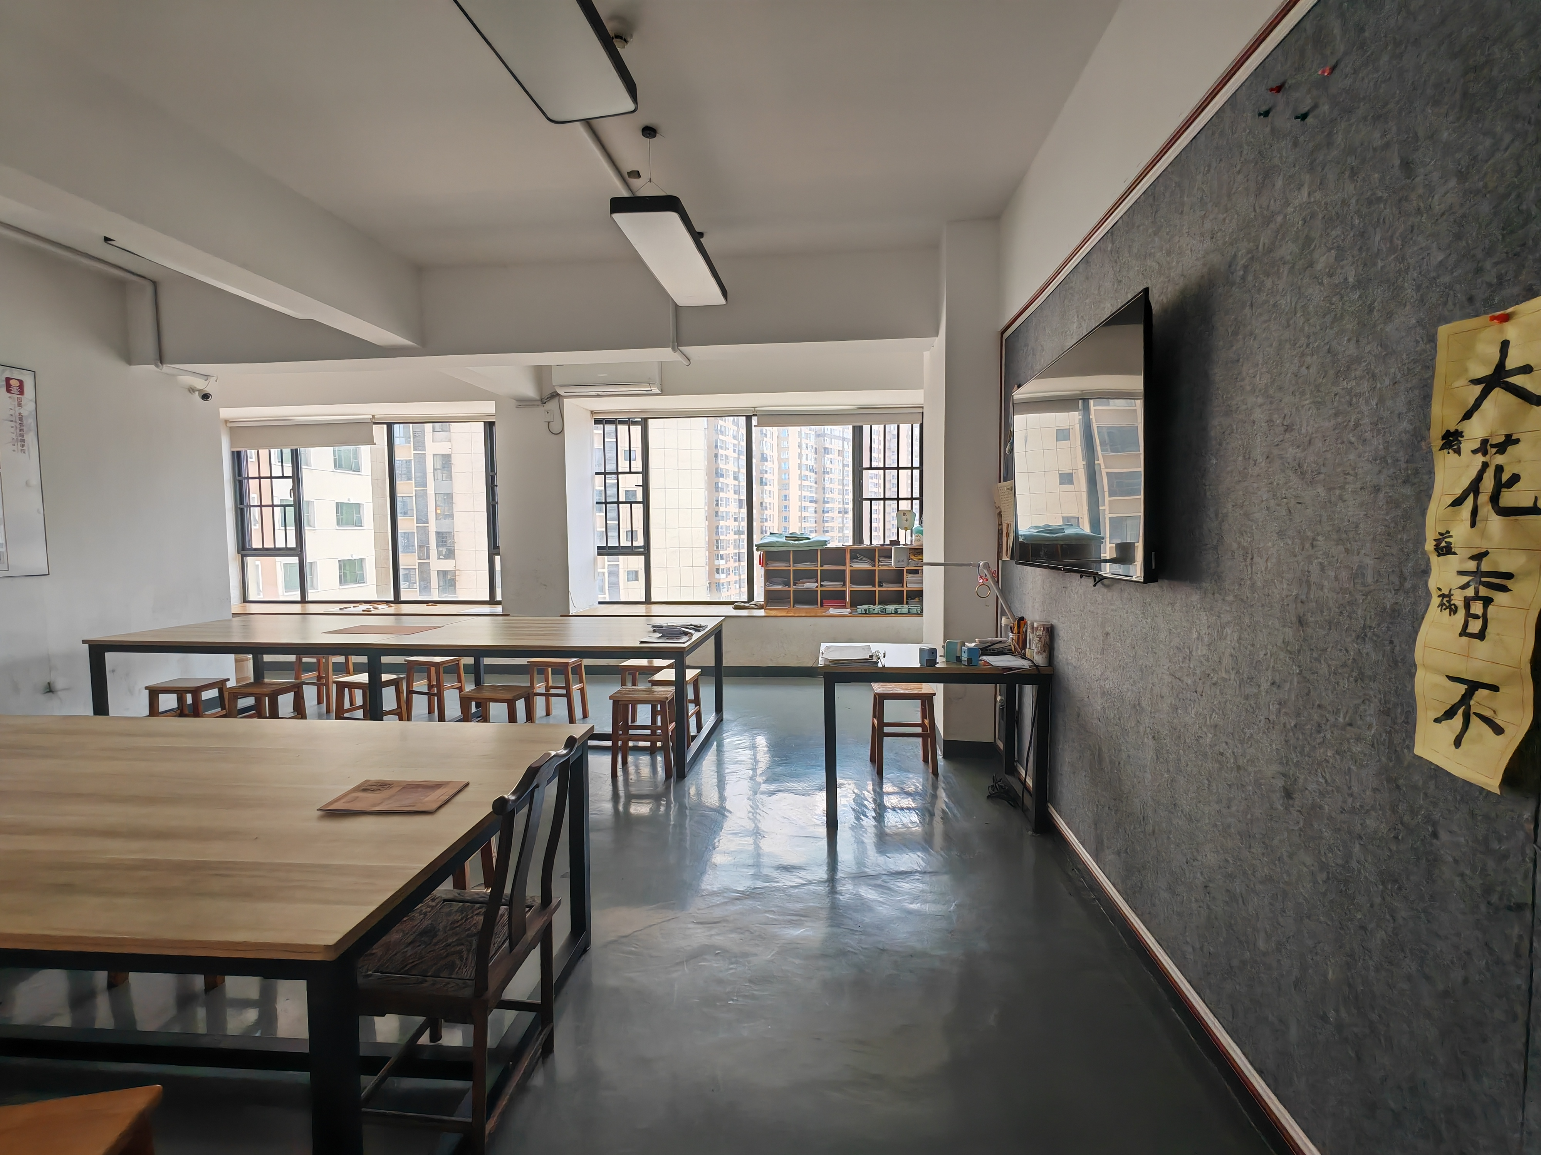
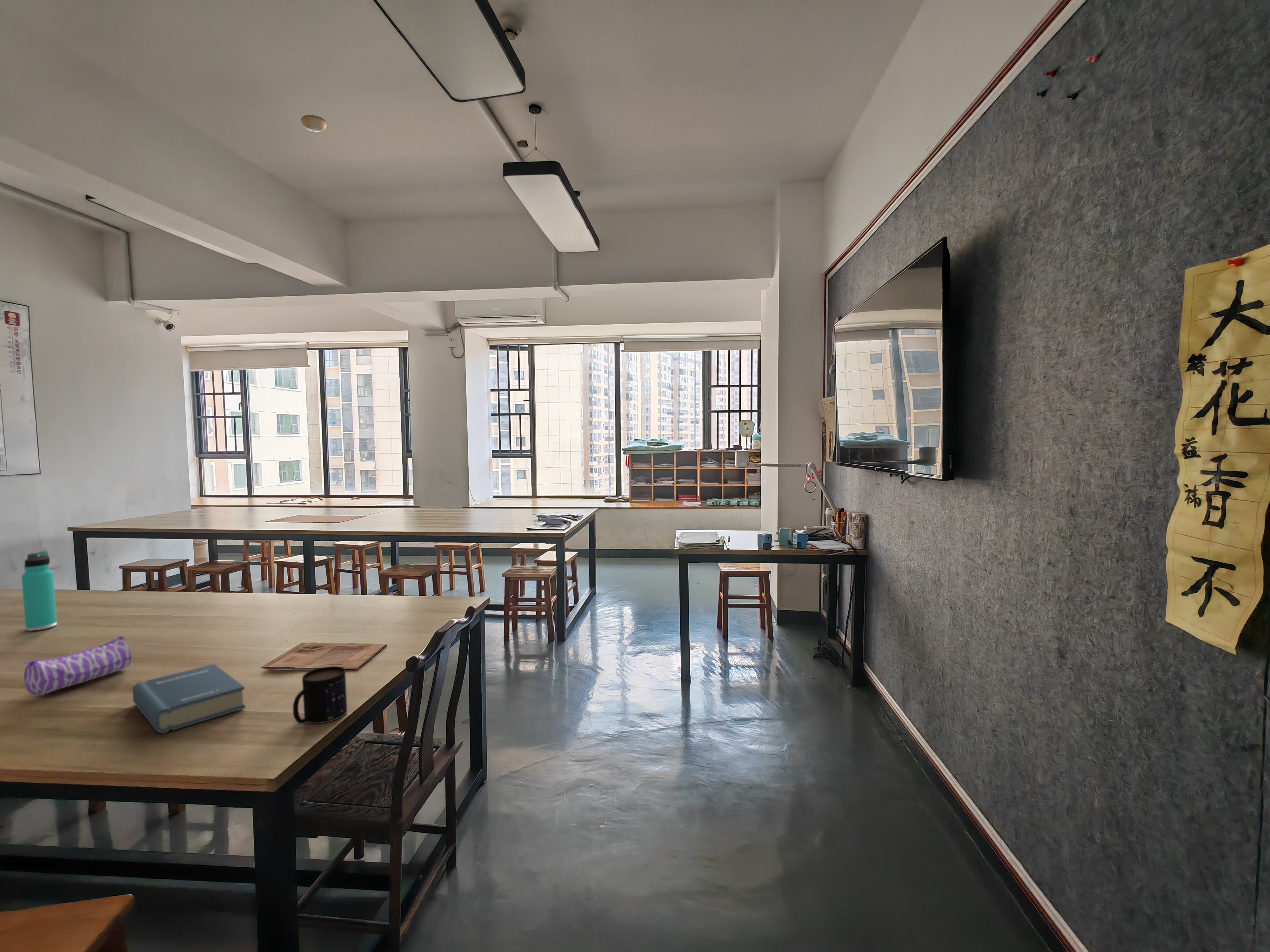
+ thermos bottle [21,551,57,631]
+ smoke detector [301,115,327,132]
+ pencil case [23,636,132,696]
+ hardback book [132,664,246,734]
+ mug [292,666,348,724]
